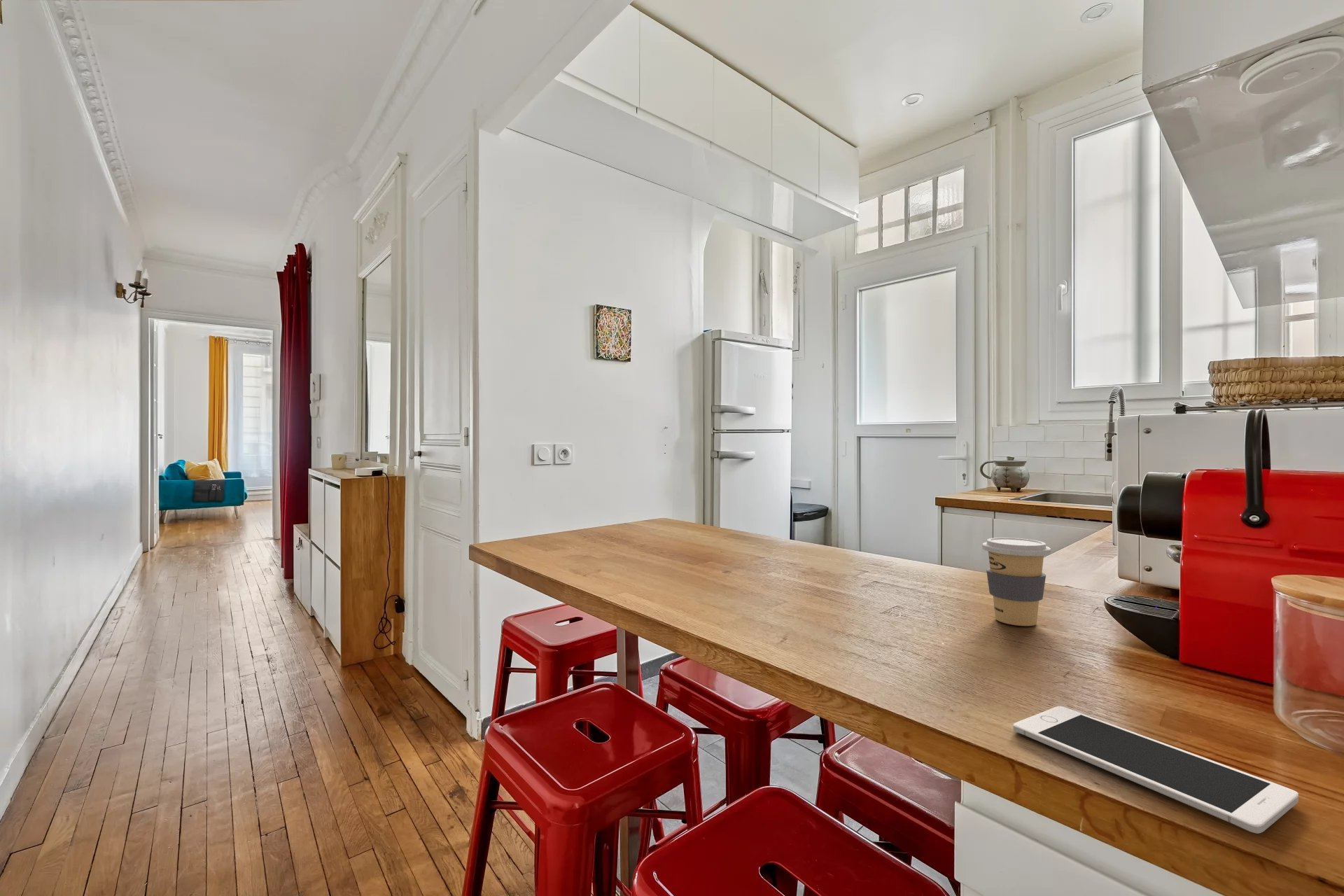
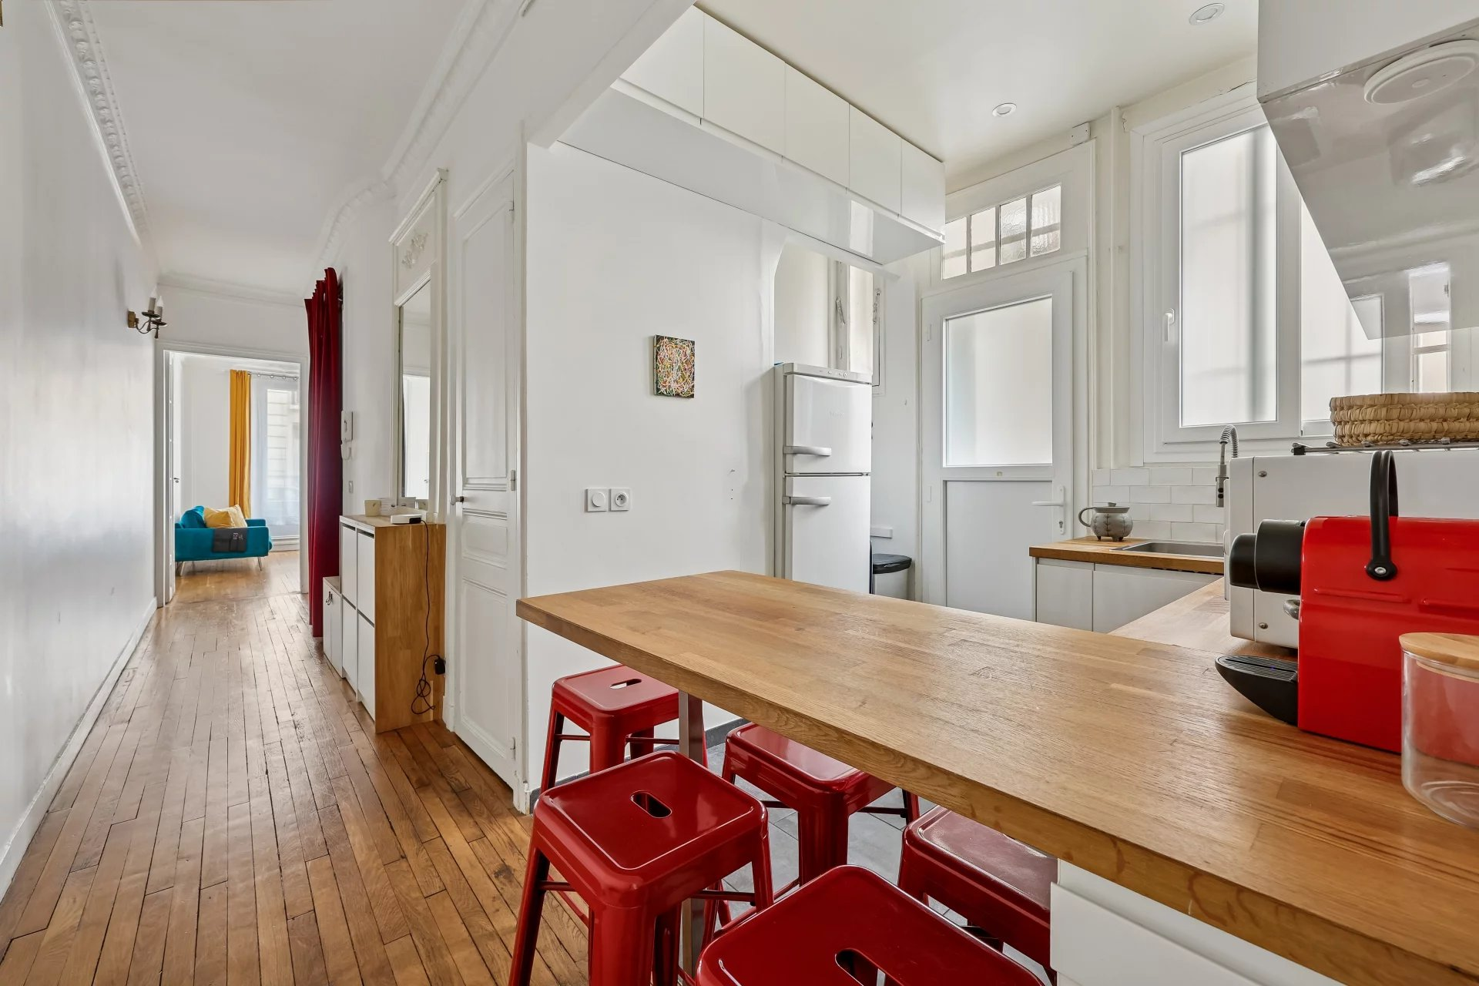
- coffee cup [981,537,1051,626]
- cell phone [1012,706,1299,834]
